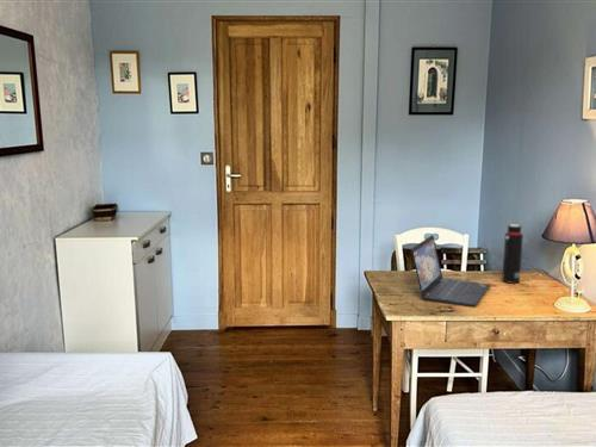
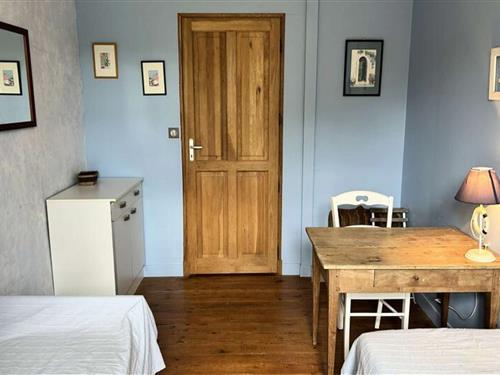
- laptop [410,234,491,308]
- water bottle [501,223,524,285]
